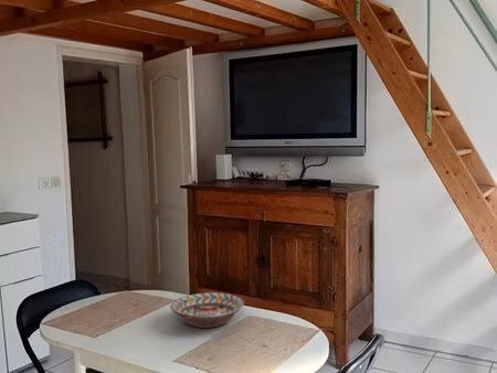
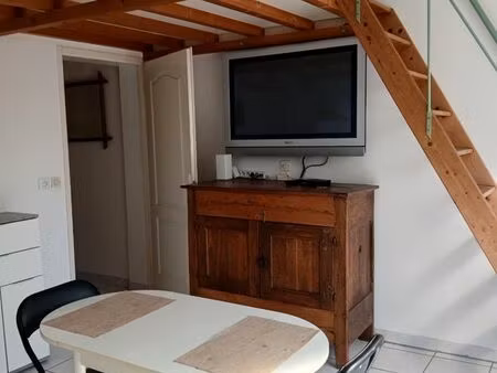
- decorative bowl [170,291,245,329]
